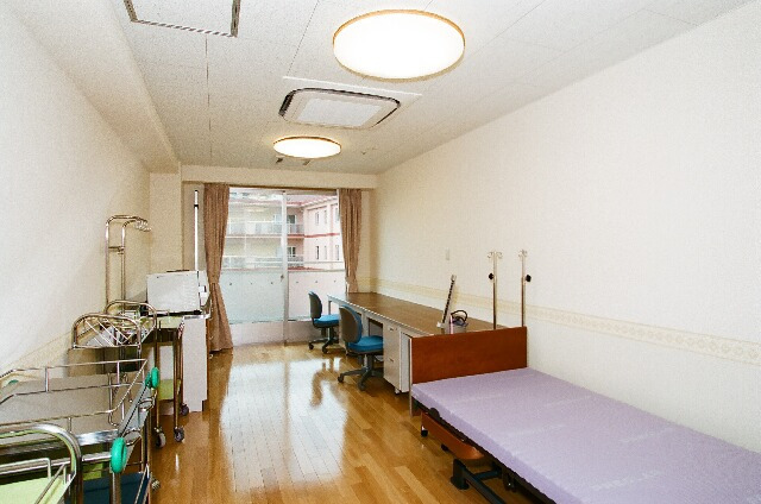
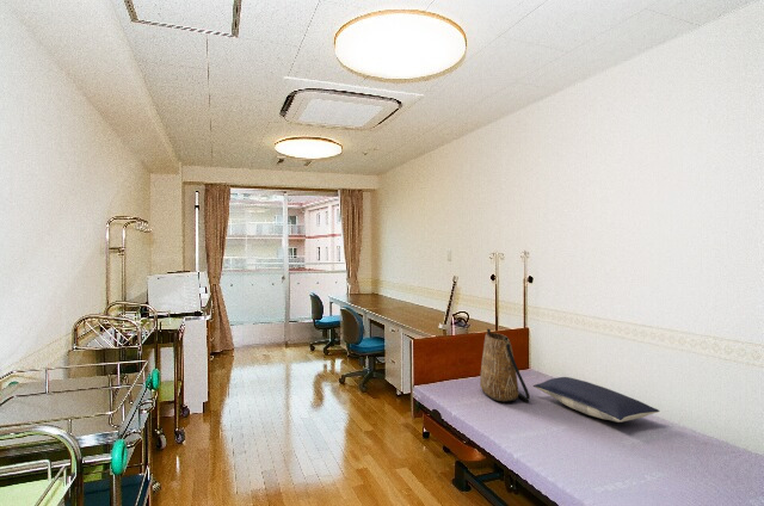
+ pillow [532,376,661,424]
+ tote bag [479,328,531,403]
